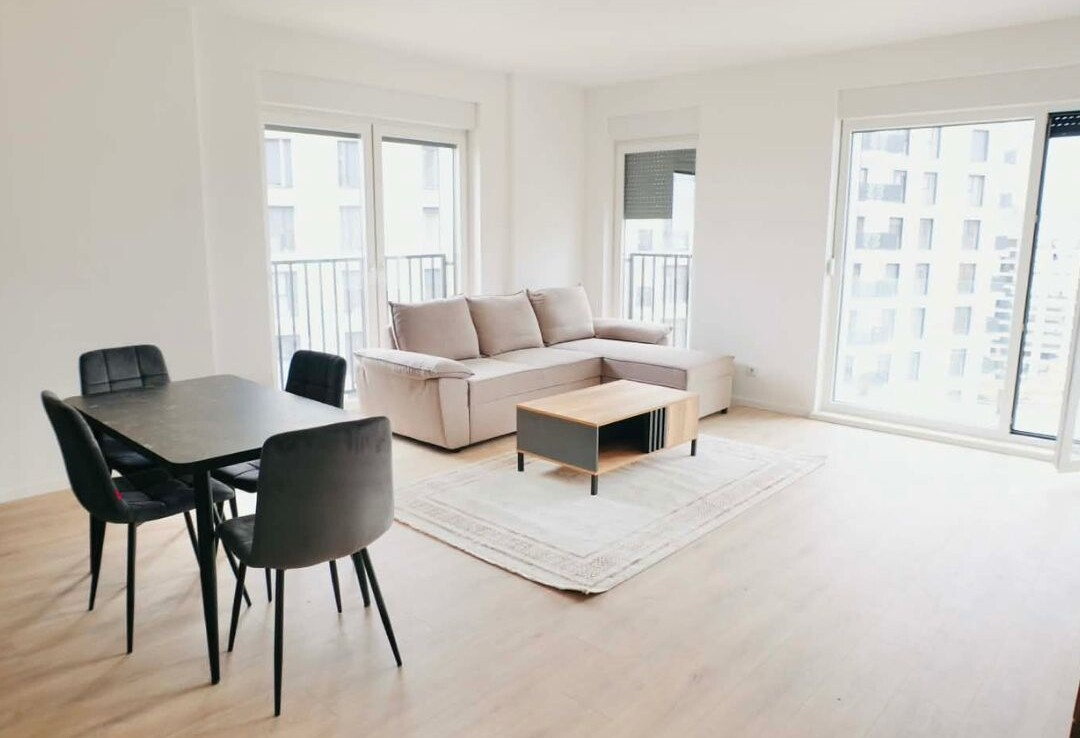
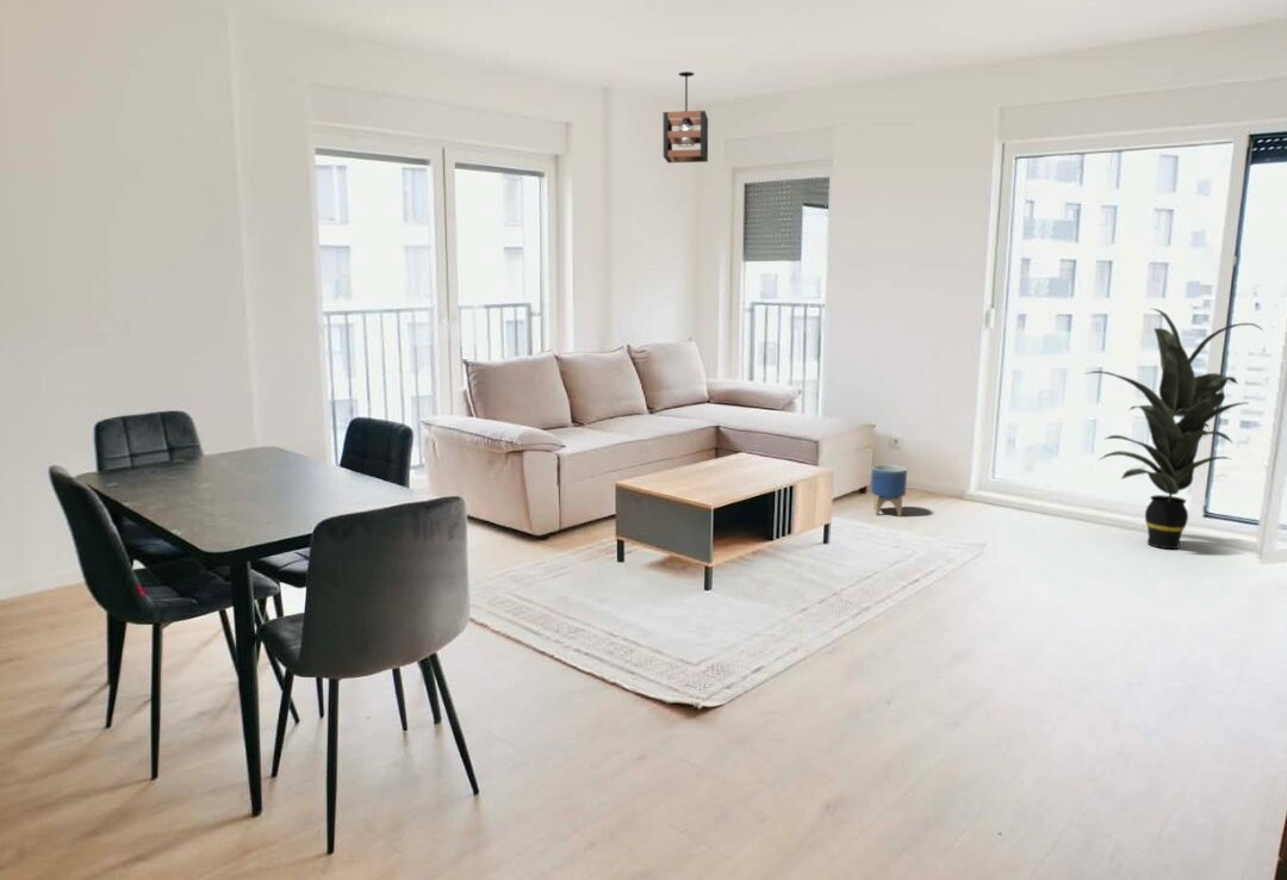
+ pendant light [663,70,709,165]
+ indoor plant [1082,308,1266,550]
+ planter [870,464,908,518]
